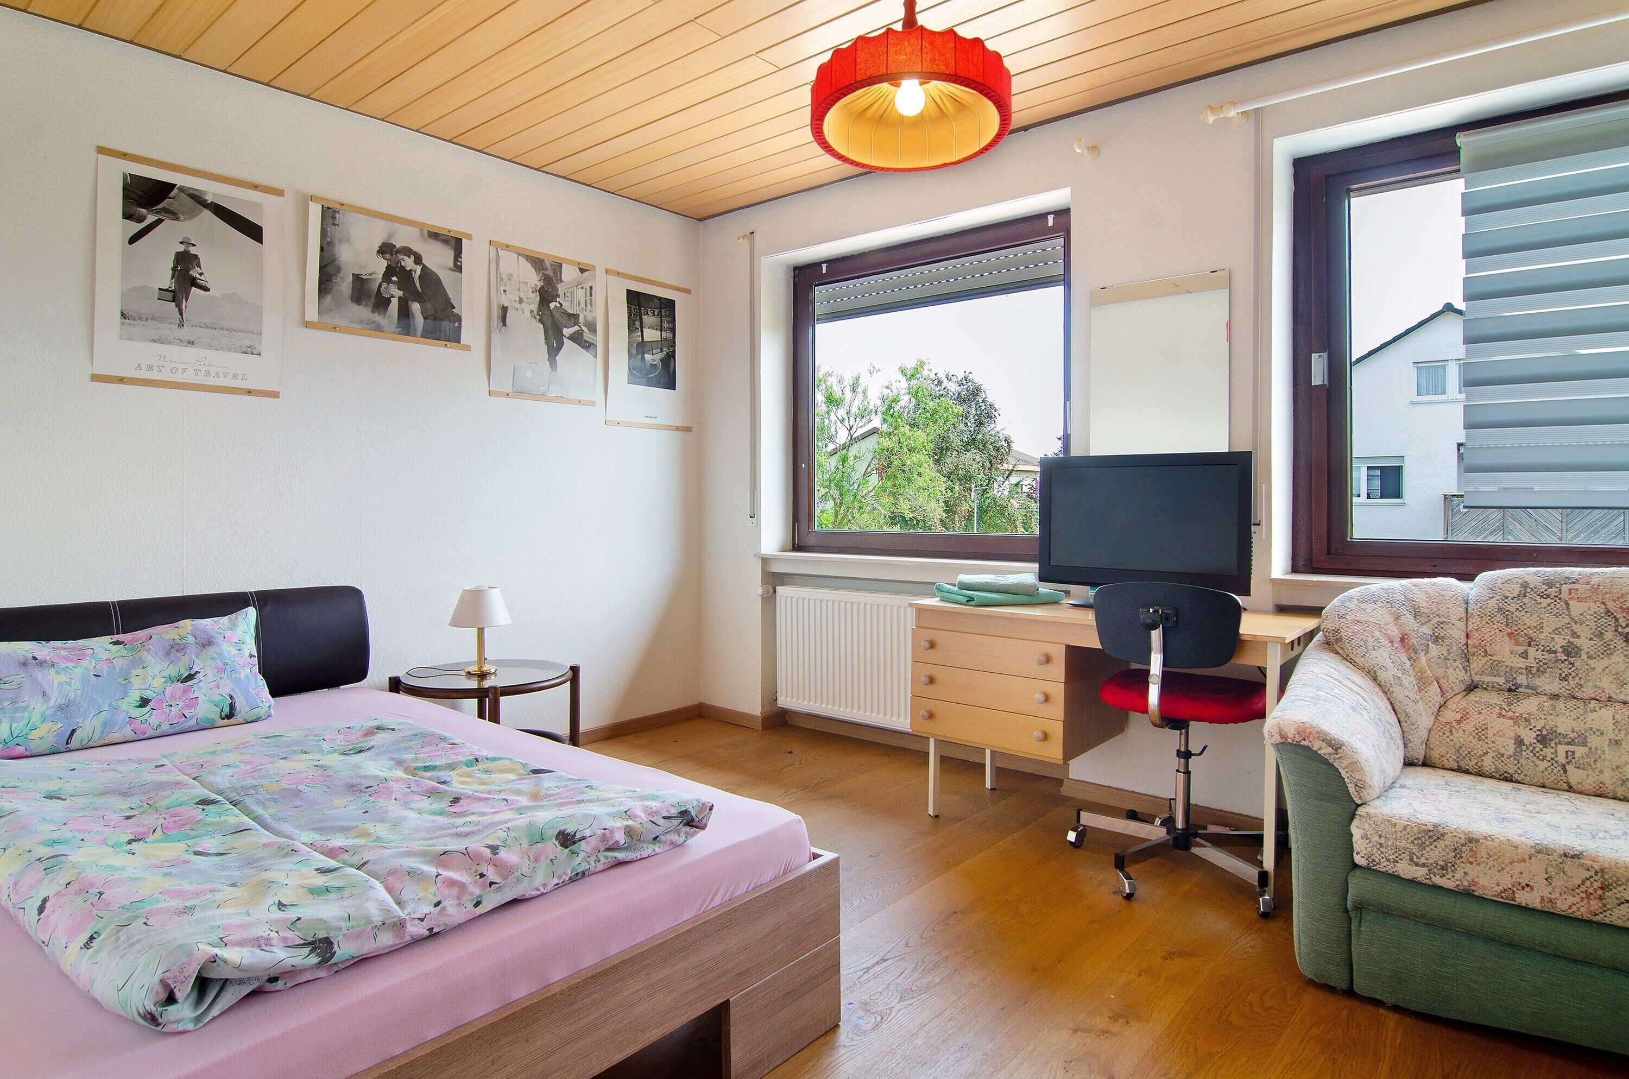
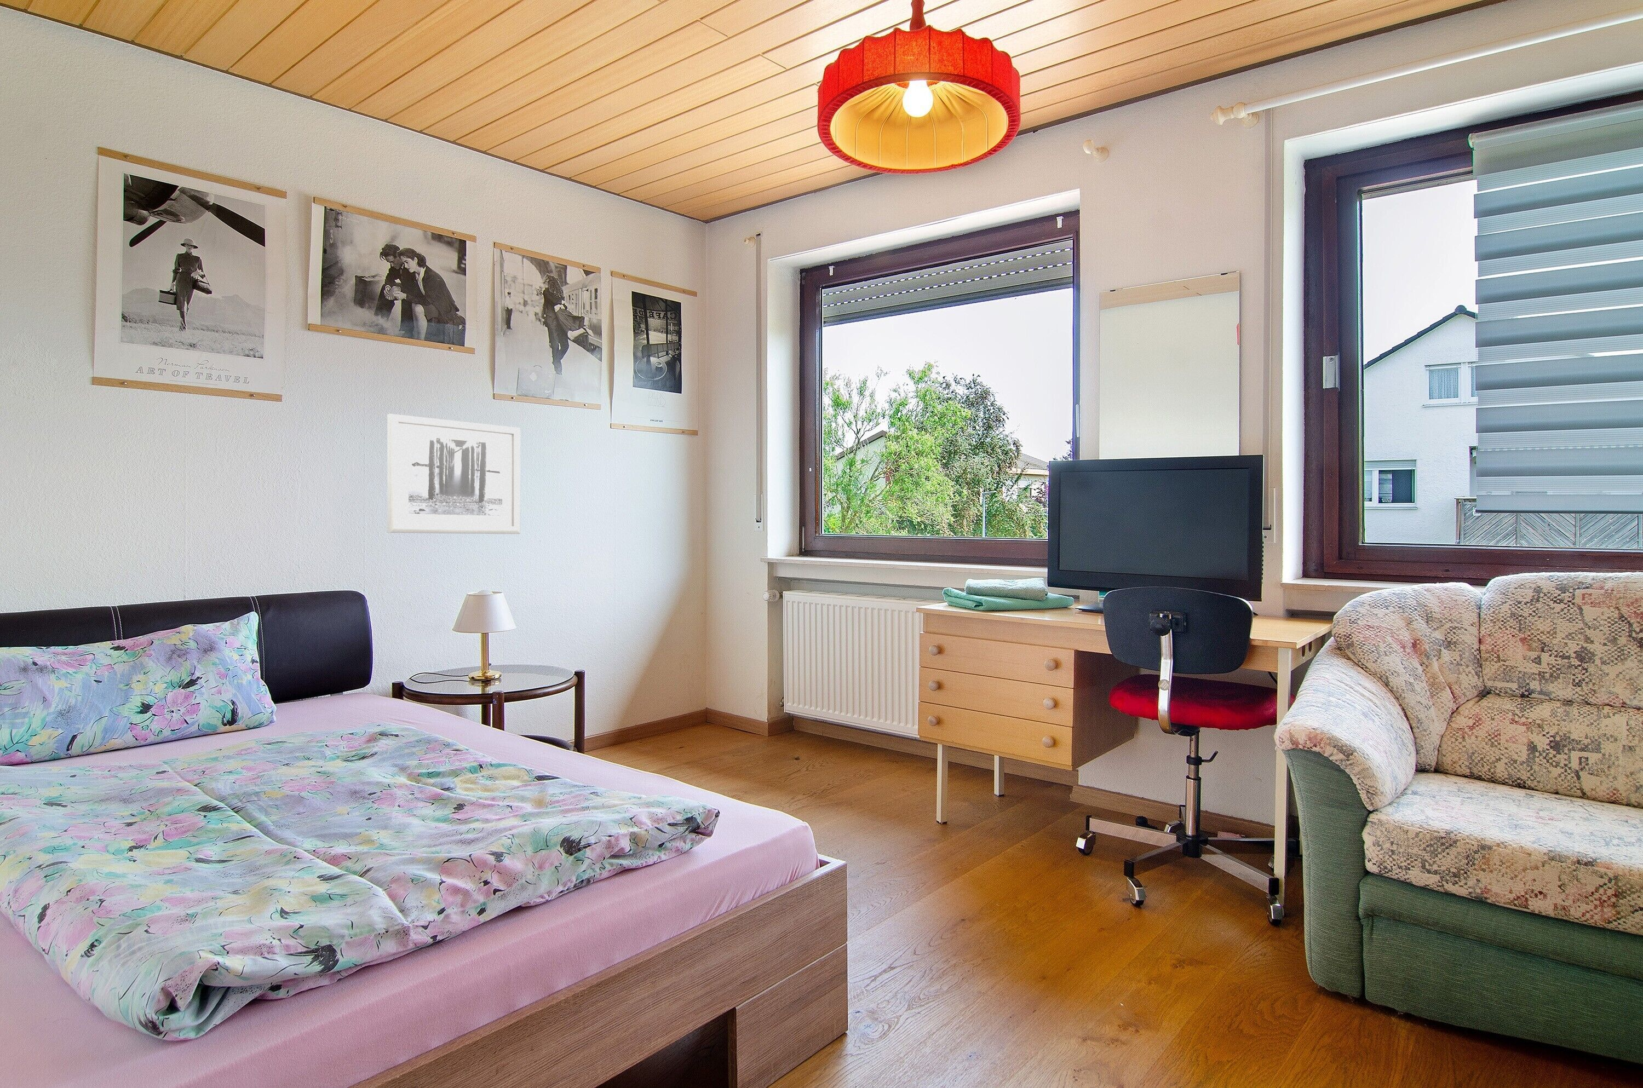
+ wall art [386,413,521,534]
